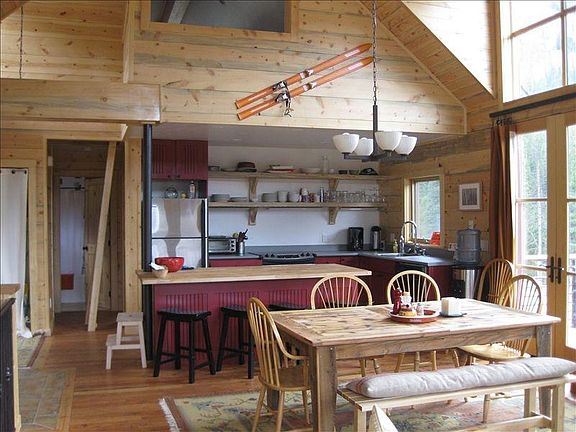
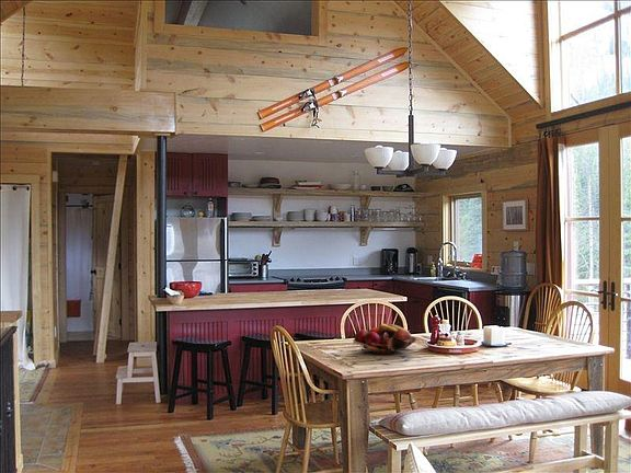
+ fruit basket [352,323,417,356]
